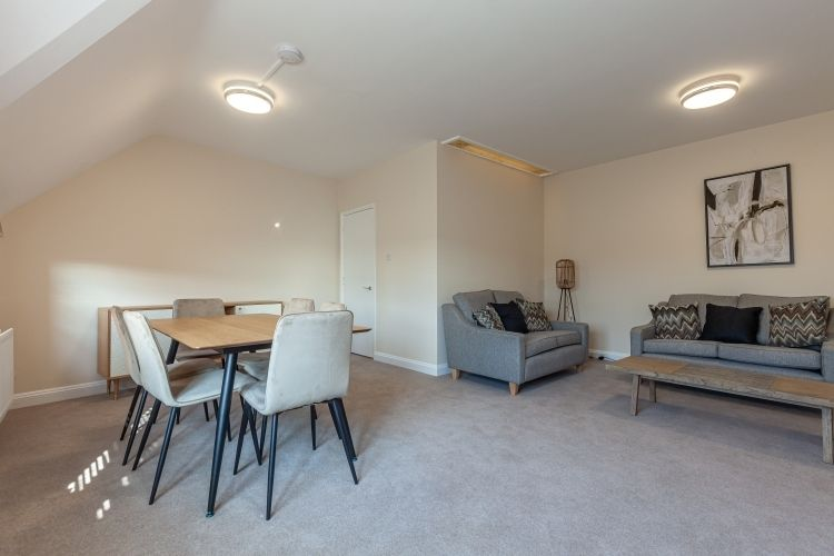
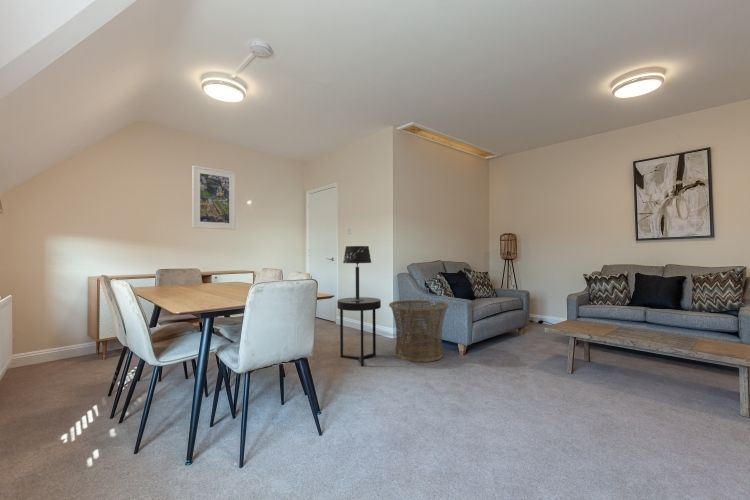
+ side table [336,296,382,367]
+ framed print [191,165,237,231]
+ table lamp [342,245,373,301]
+ basket [388,299,449,363]
